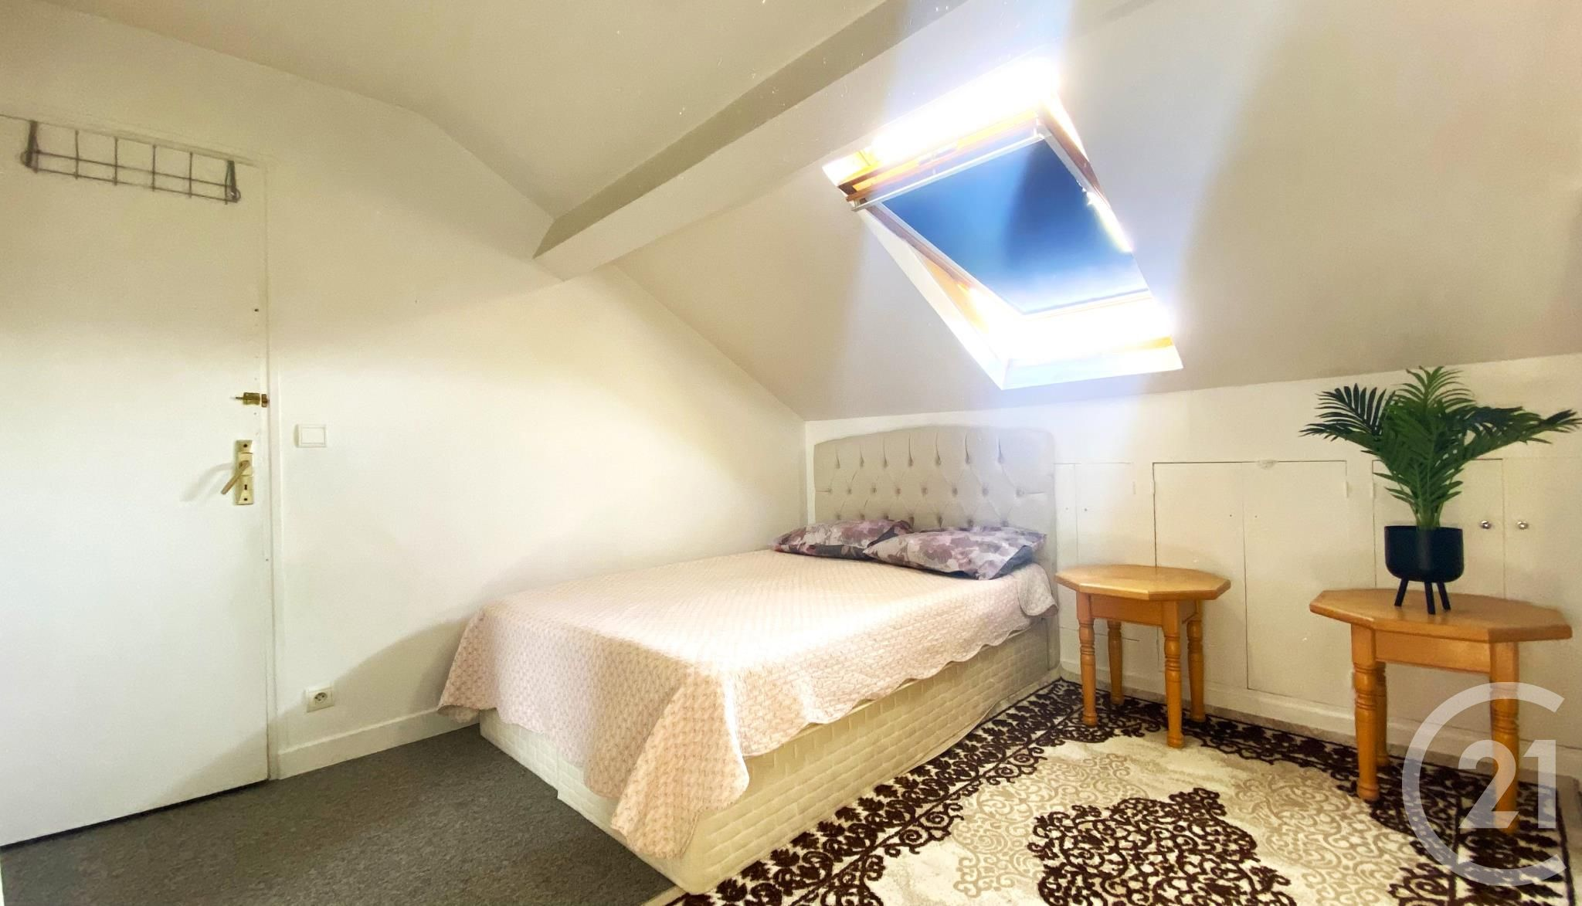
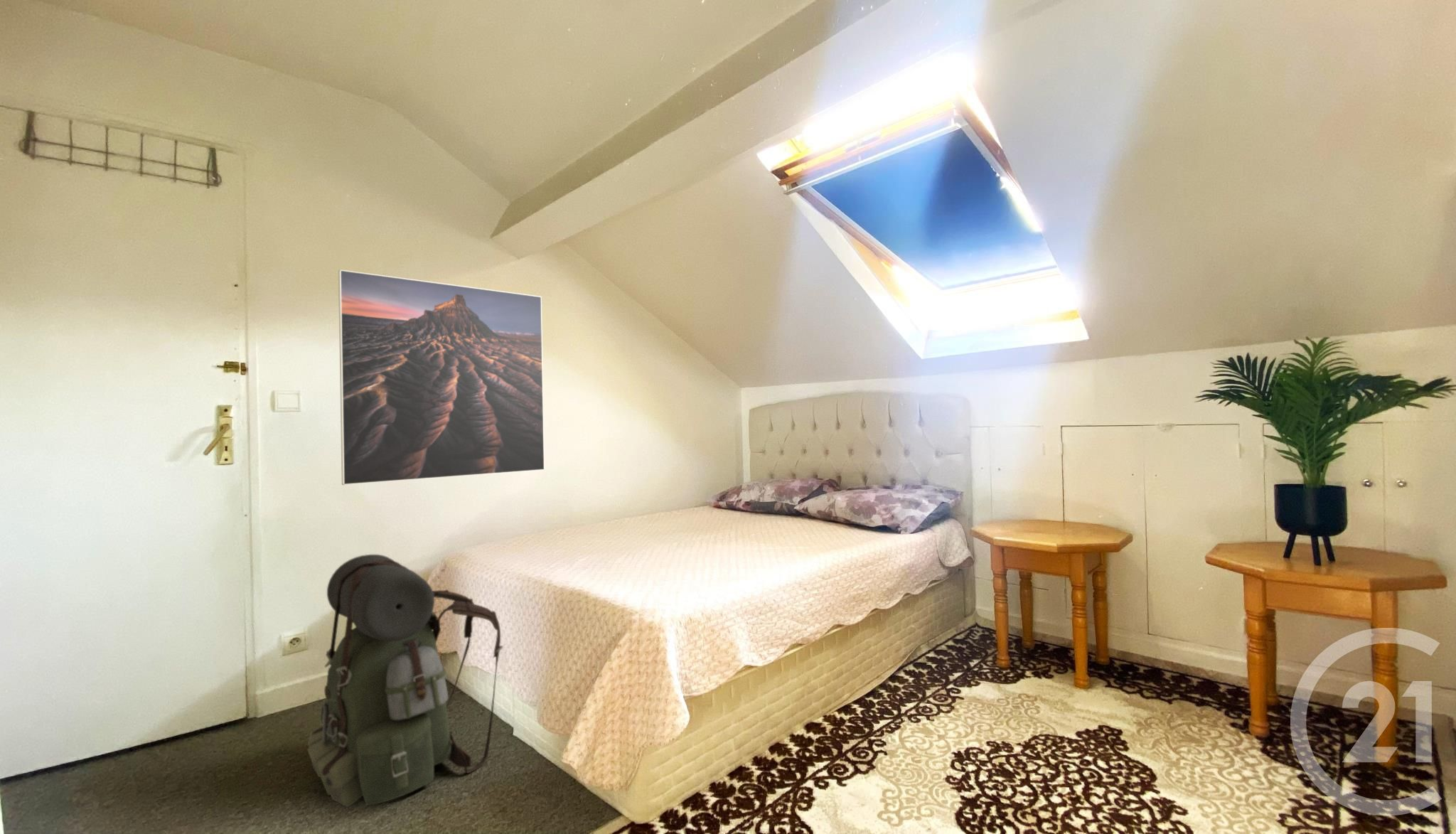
+ backpack [307,554,504,808]
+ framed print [338,269,545,486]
